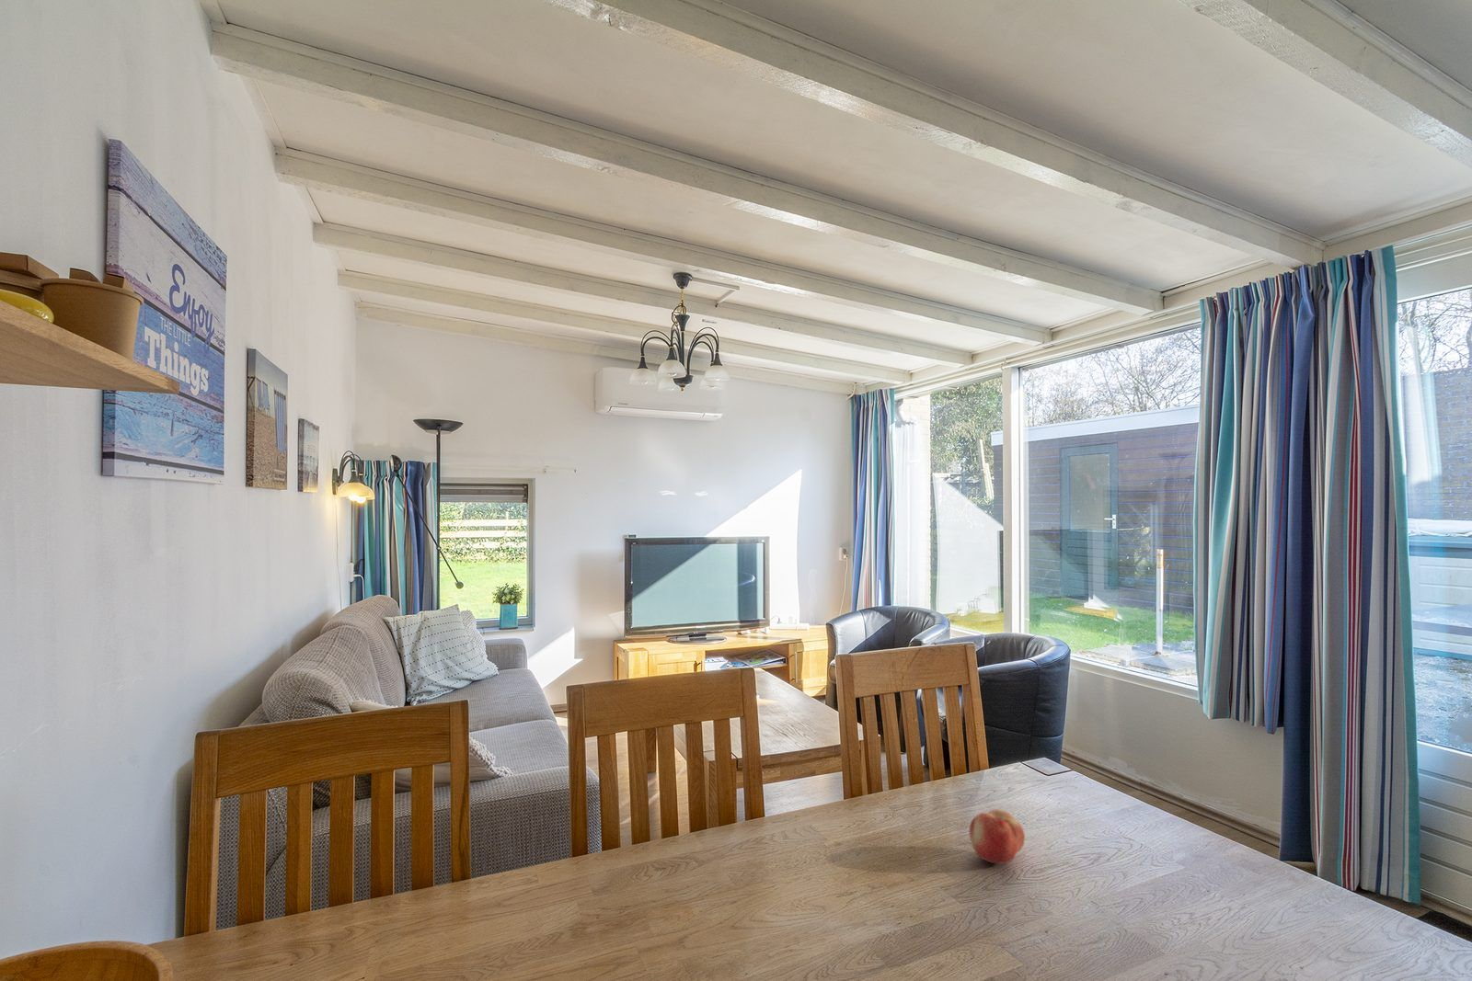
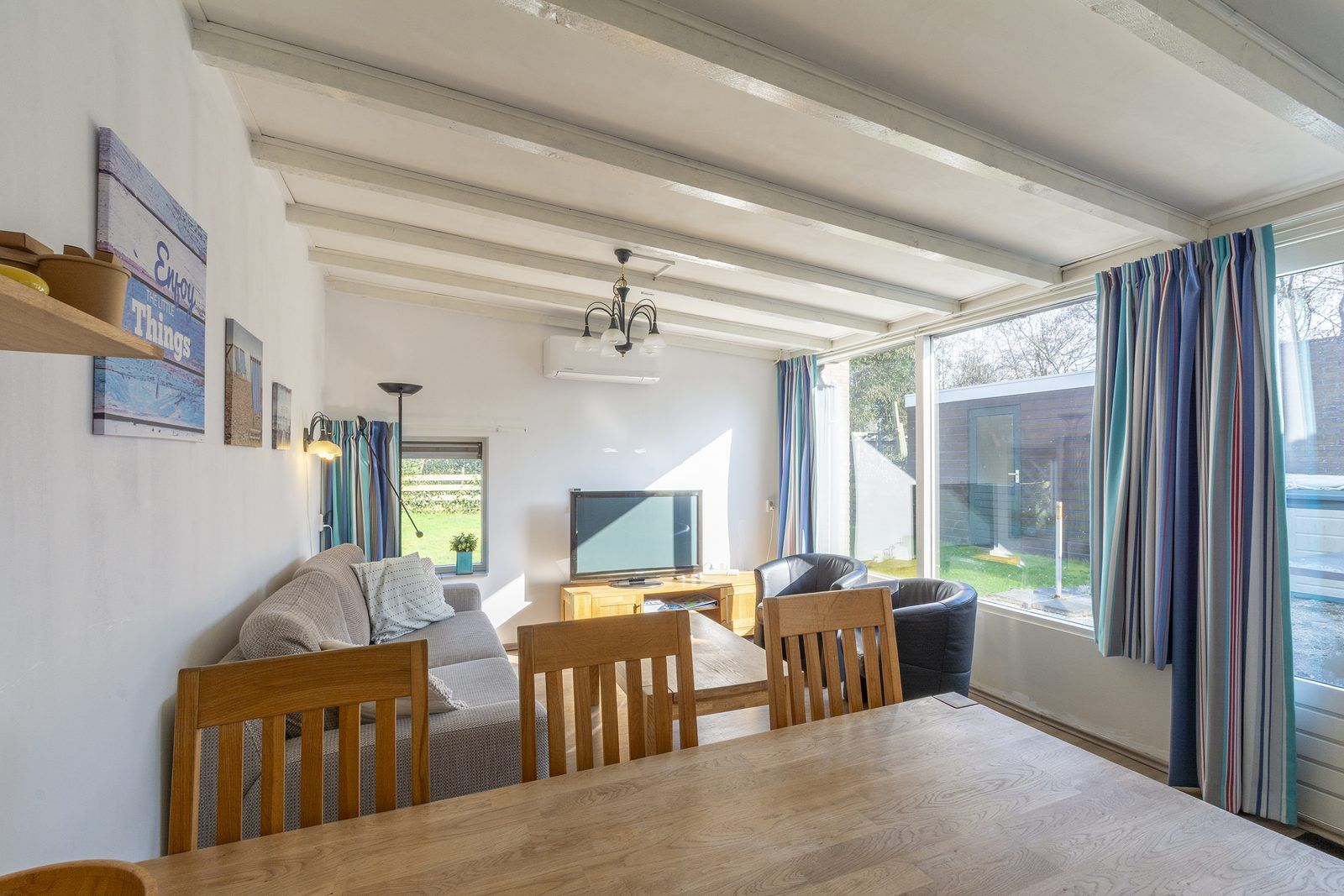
- fruit [968,809,1026,865]
